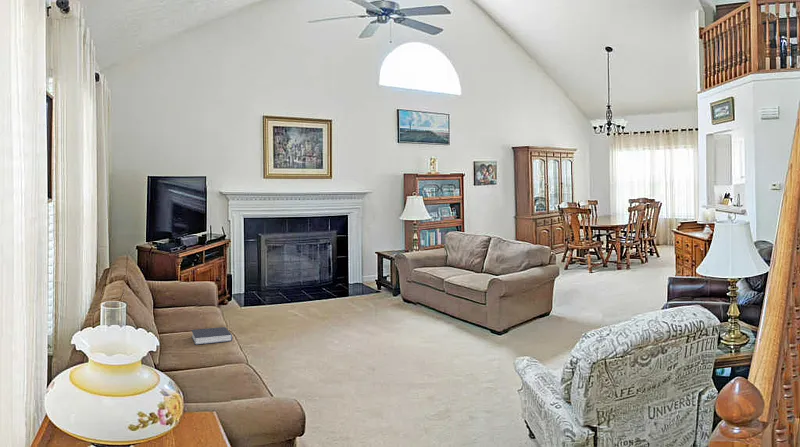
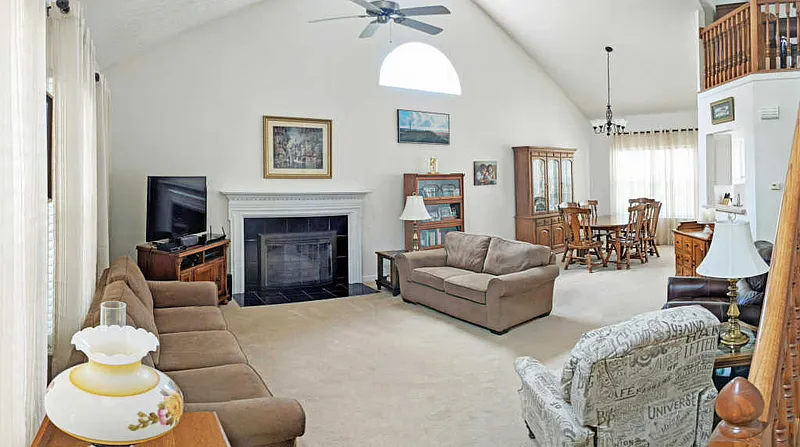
- book [190,326,233,346]
